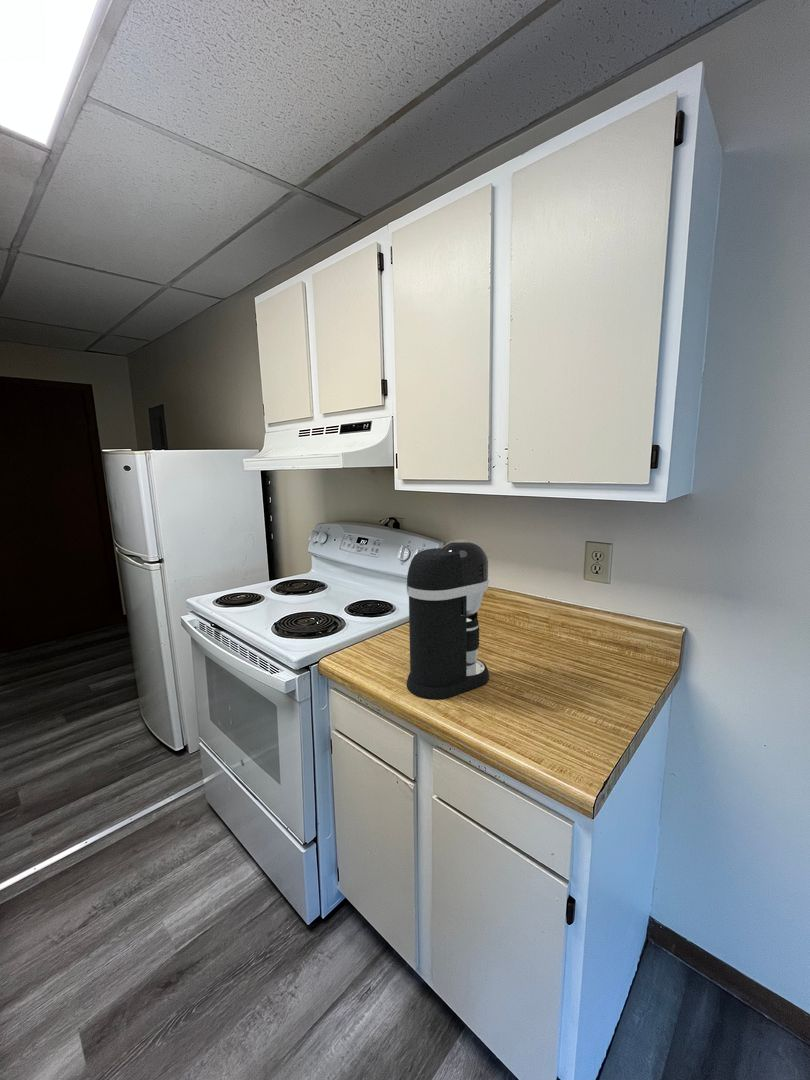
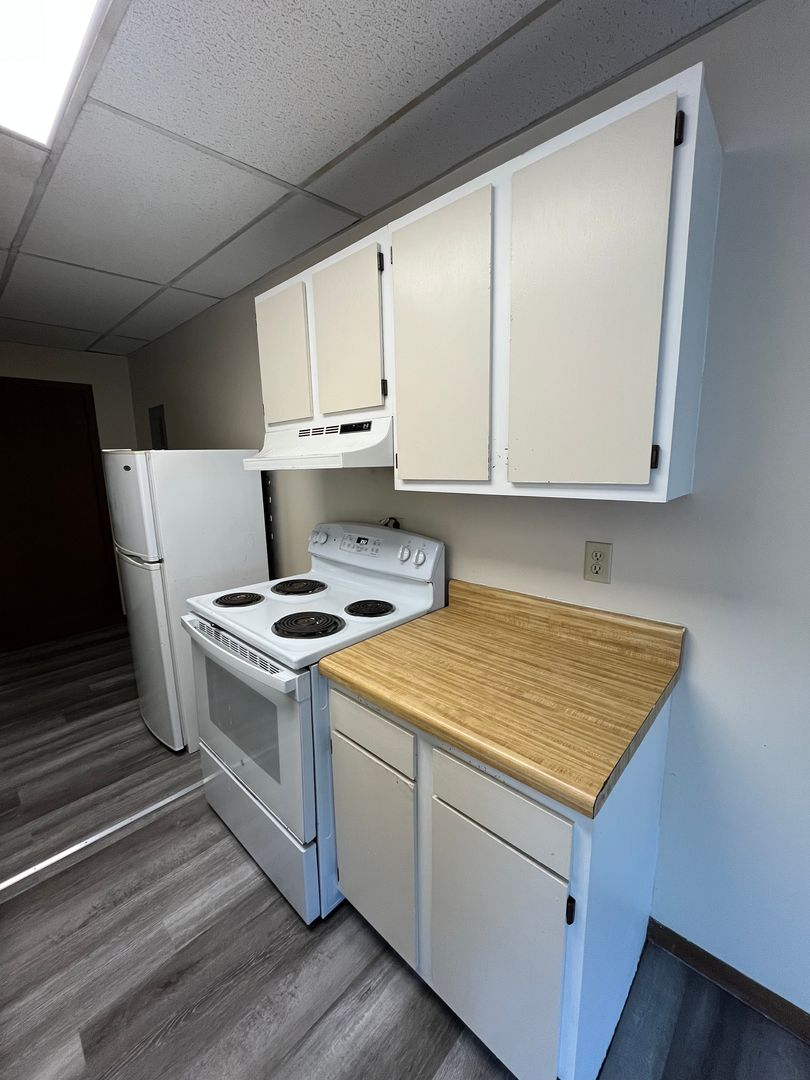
- coffee maker [405,539,490,700]
